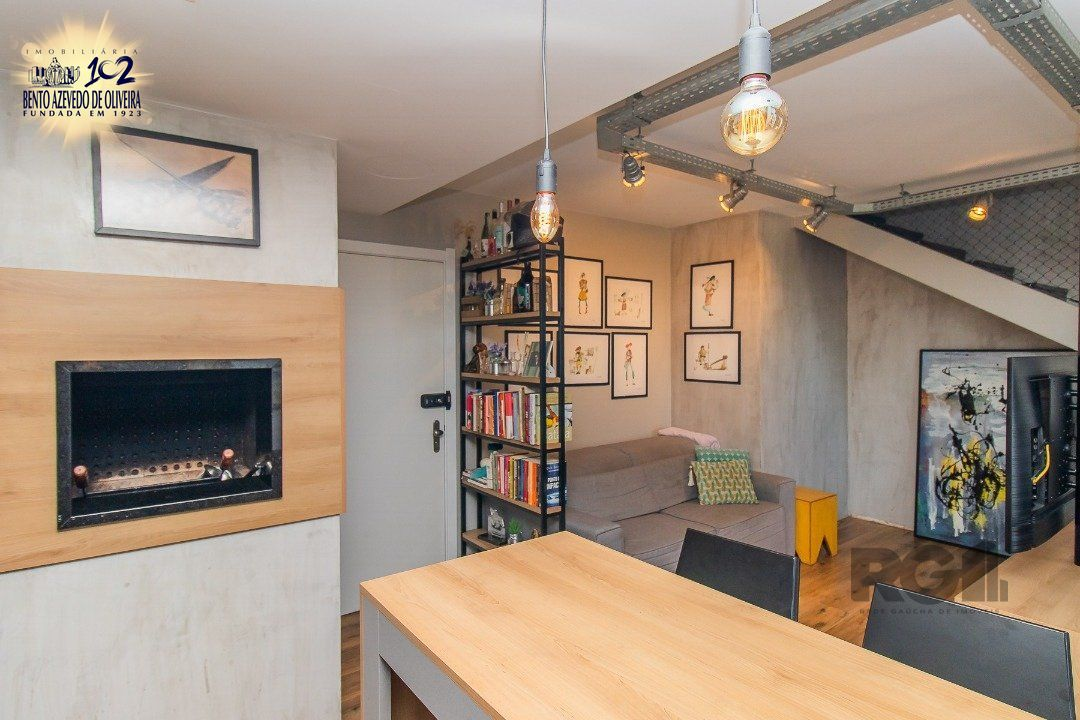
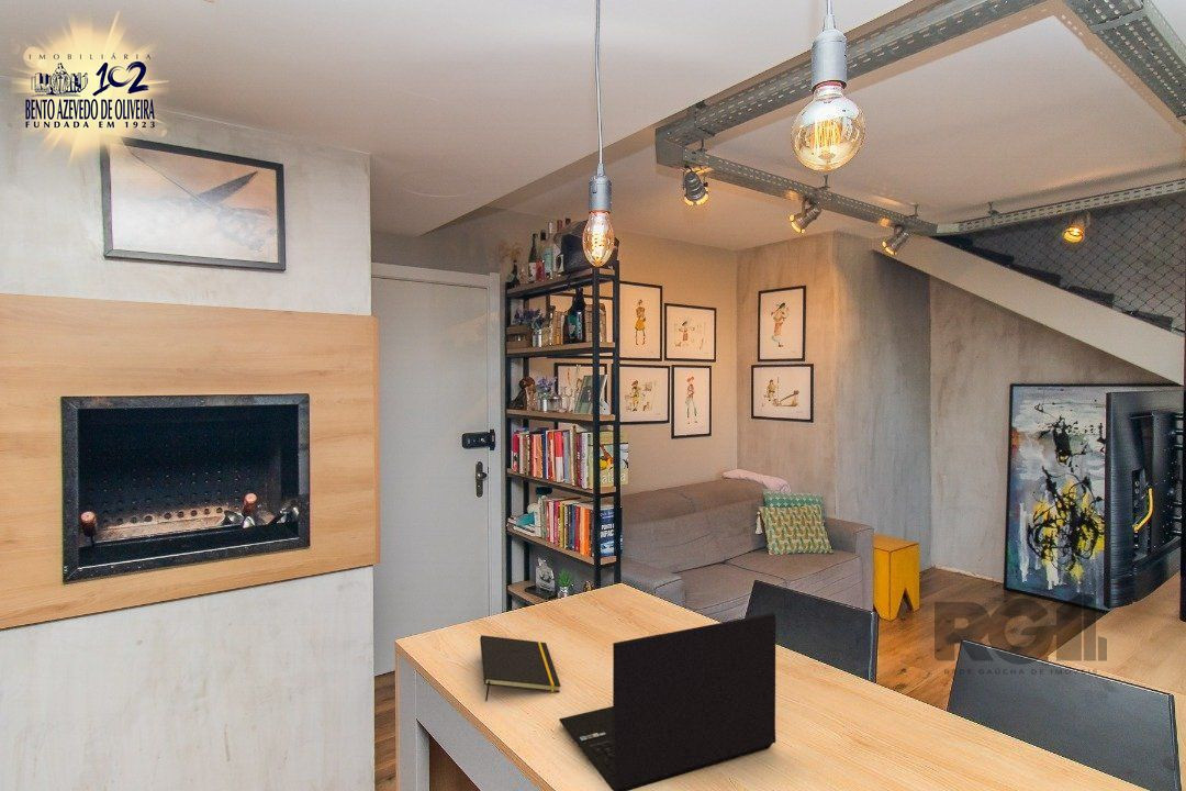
+ laptop [558,612,776,791]
+ notepad [479,634,561,702]
